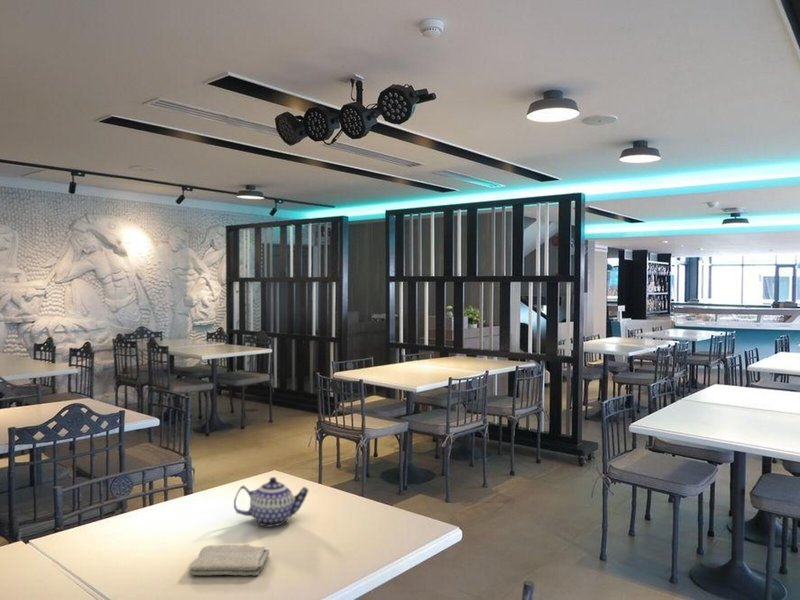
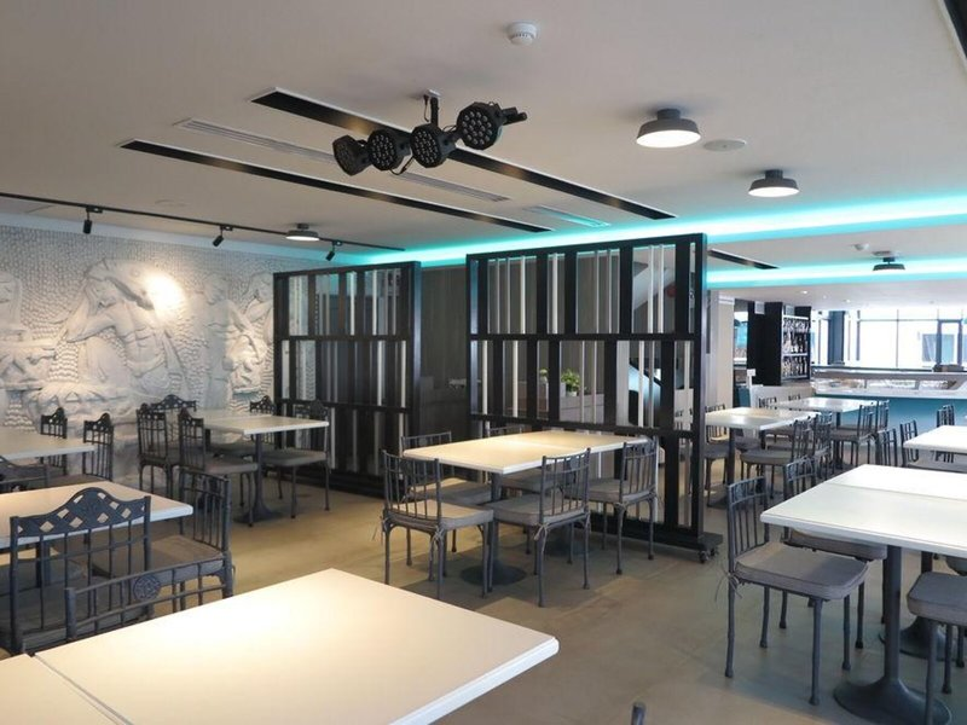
- teapot [233,476,310,527]
- washcloth [188,543,270,577]
